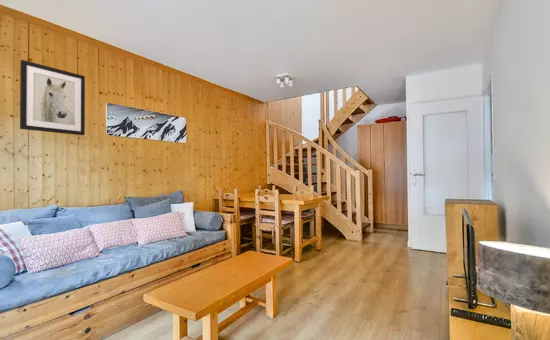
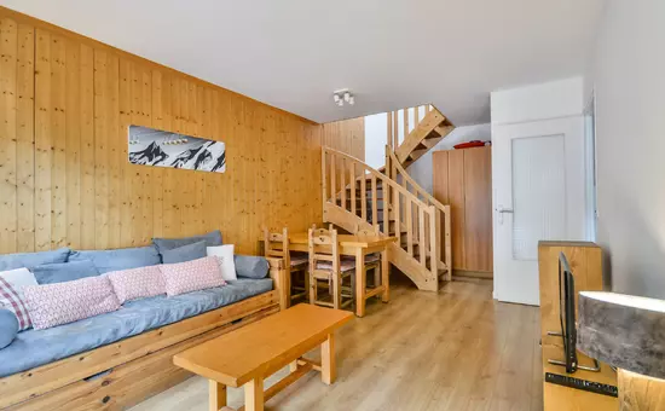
- wall art [19,59,86,136]
